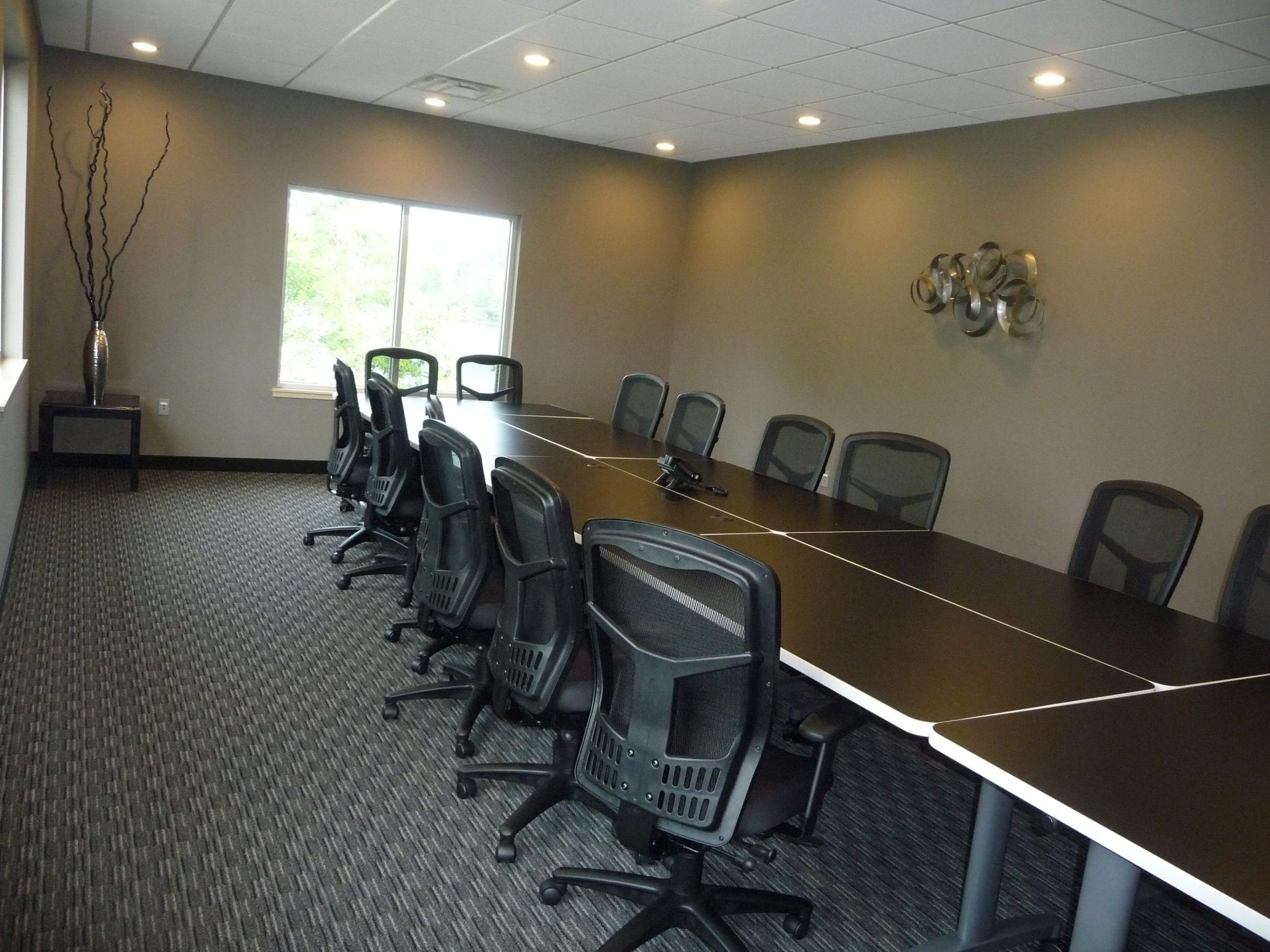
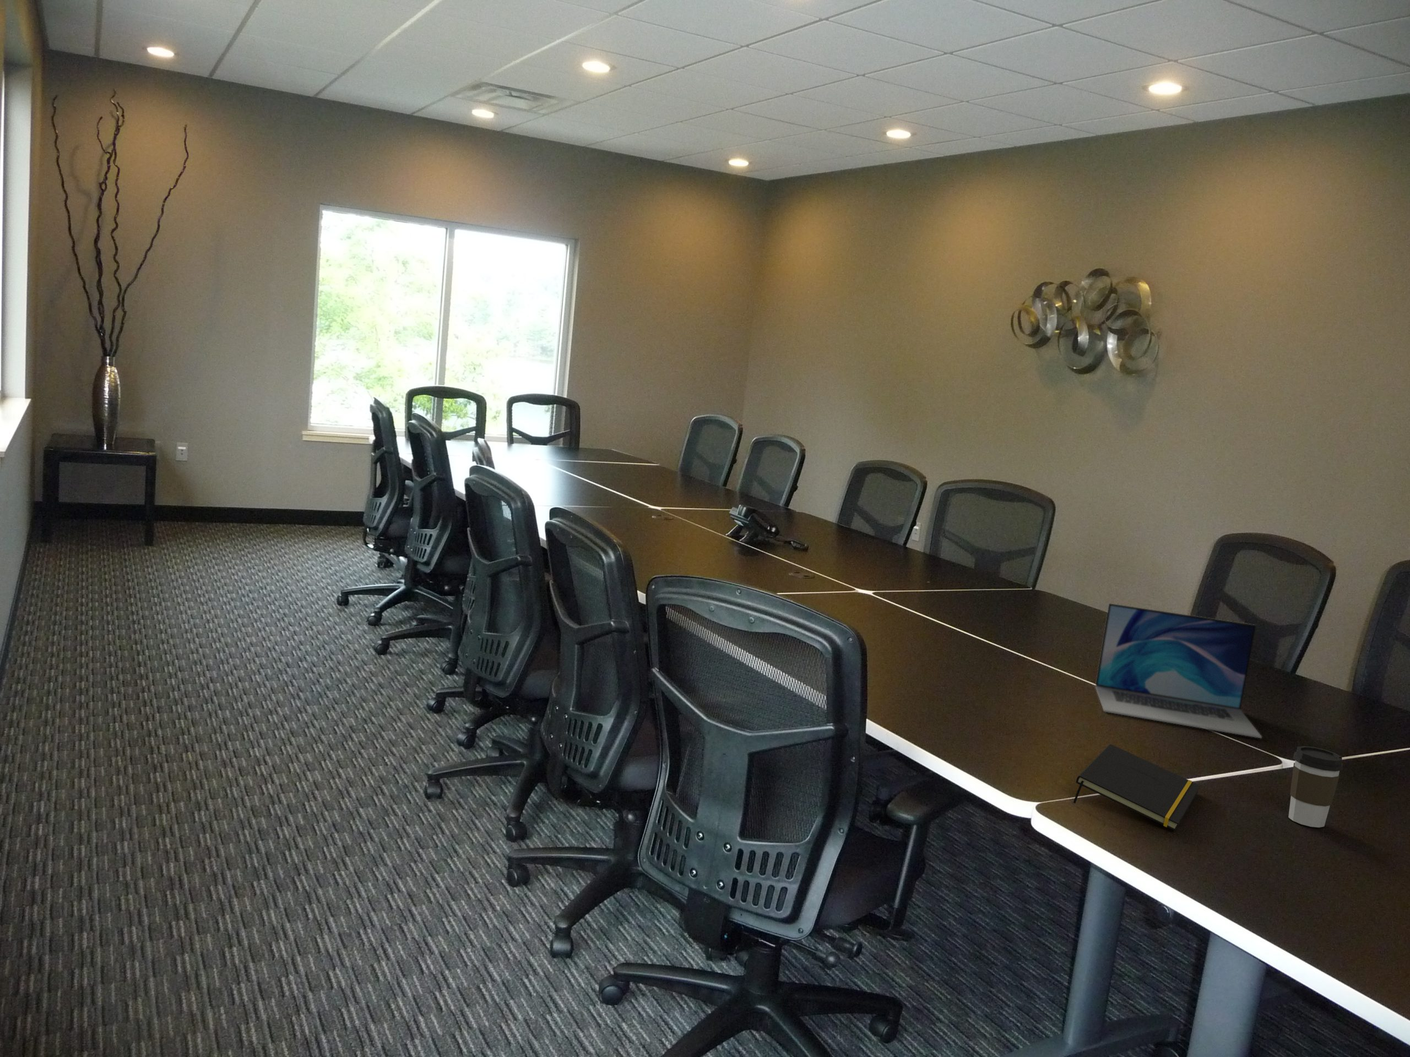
+ coffee cup [1288,745,1343,828]
+ notepad [1072,743,1201,832]
+ laptop [1095,603,1262,738]
